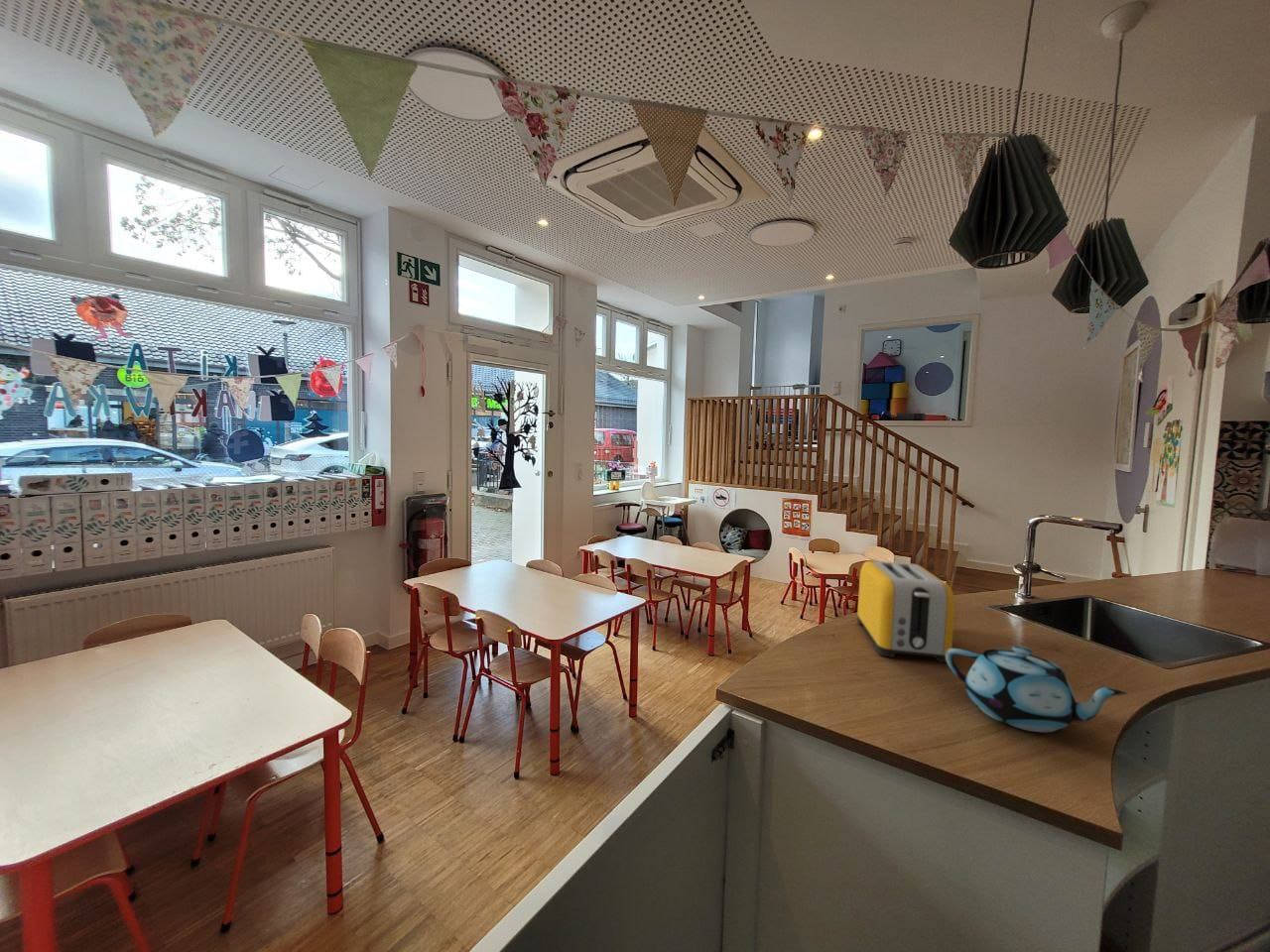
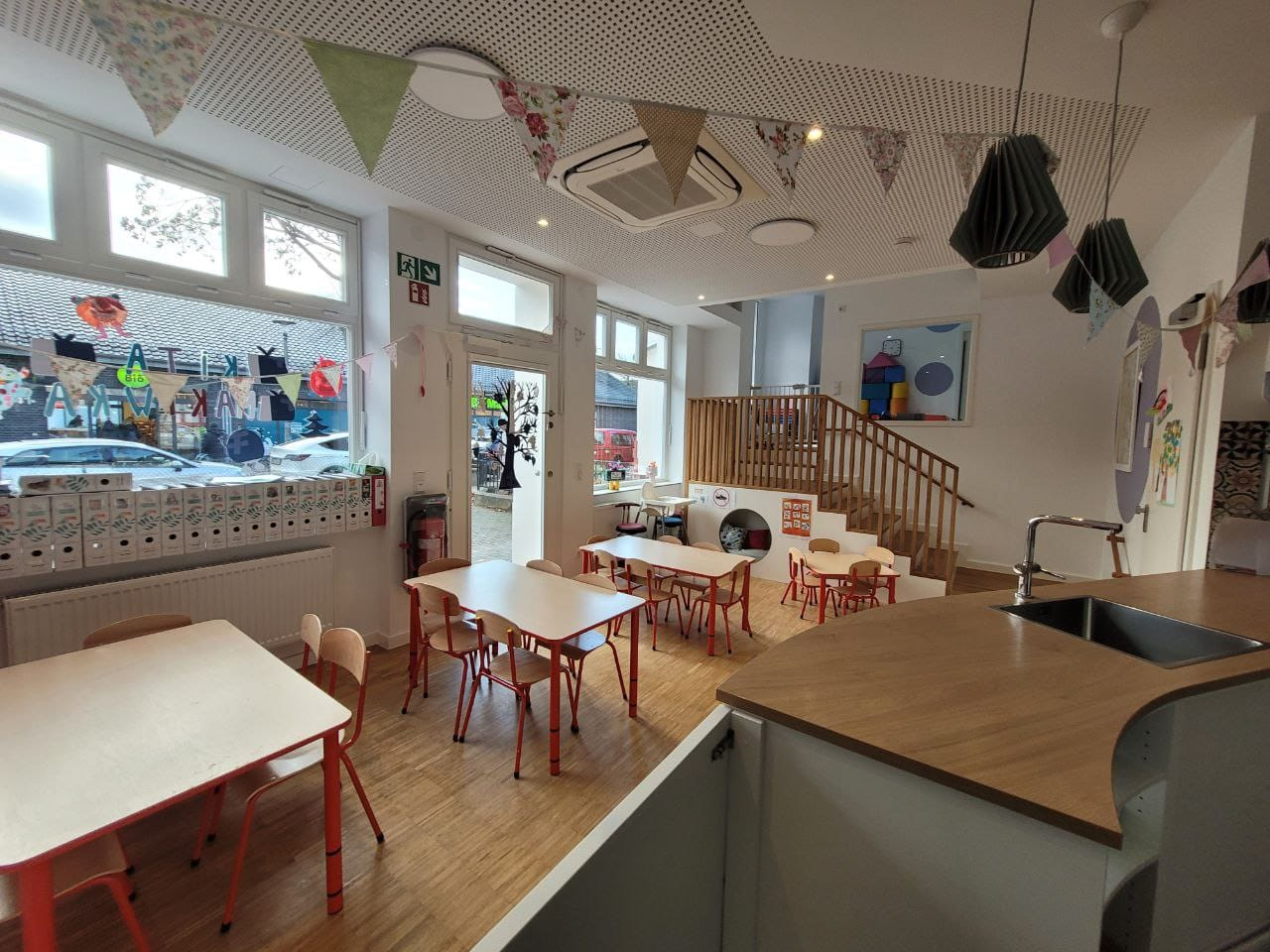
- teapot [946,645,1128,733]
- toaster [856,560,955,663]
